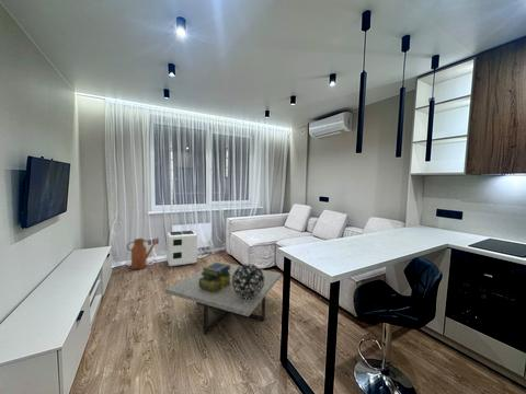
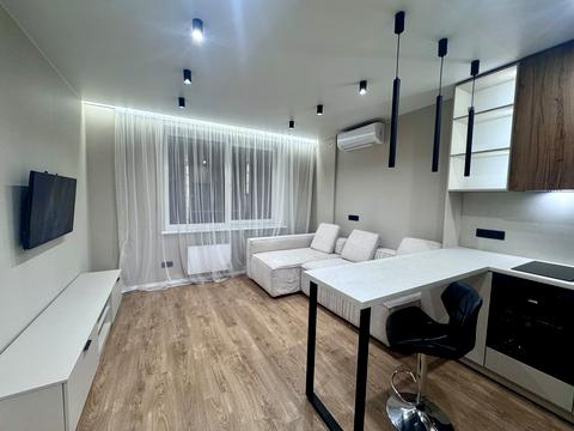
- coffee table [164,260,283,336]
- decorative orb [231,263,264,299]
- watering can [126,236,160,270]
- stack of books [199,262,231,293]
- air purifier [165,230,198,267]
